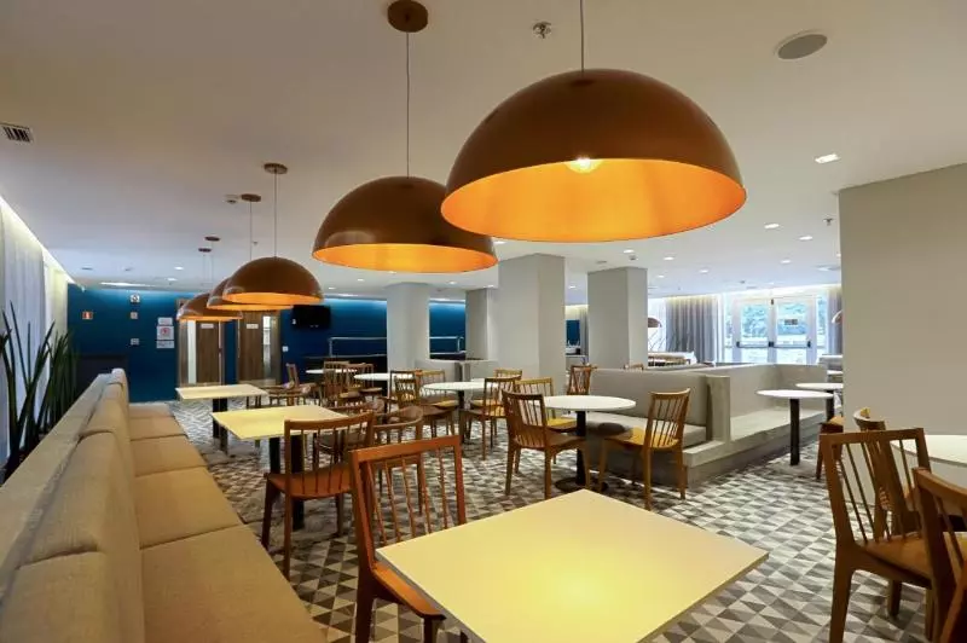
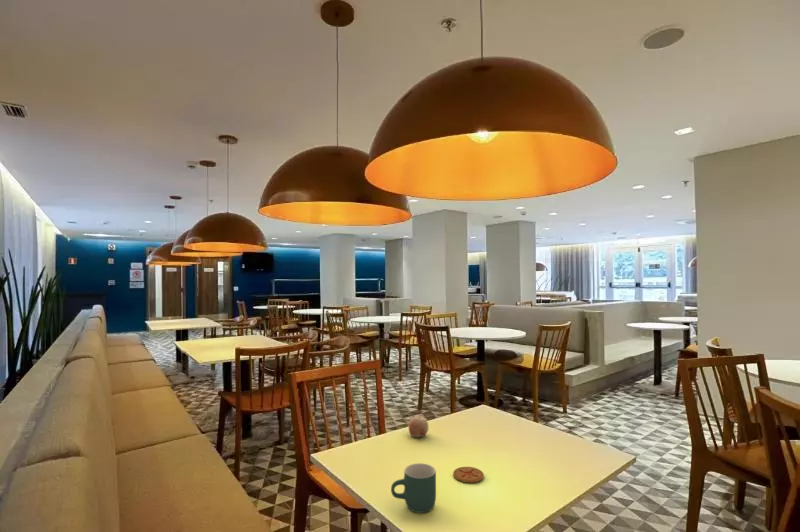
+ mug [390,462,437,514]
+ coaster [452,466,485,484]
+ apple [408,415,429,438]
